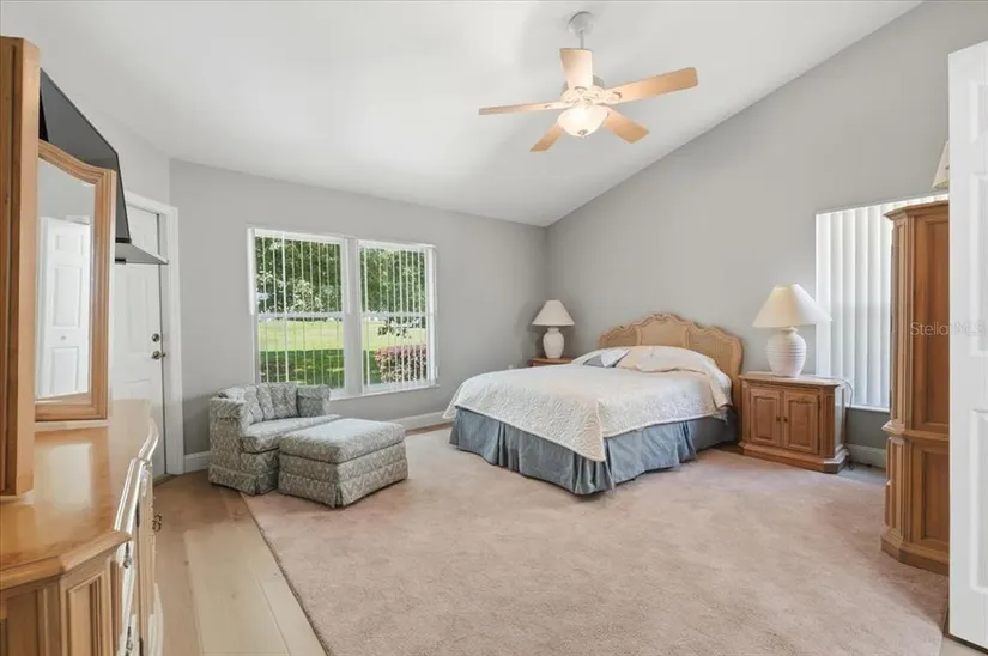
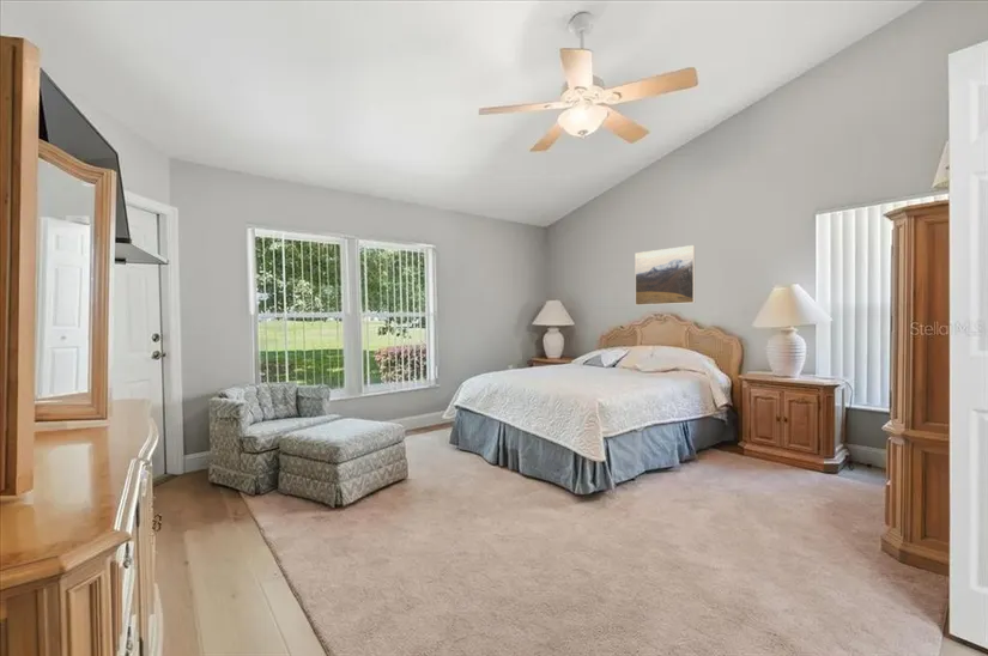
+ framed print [635,244,696,306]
